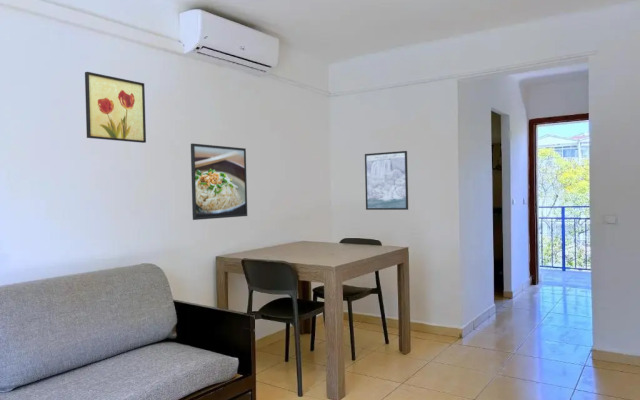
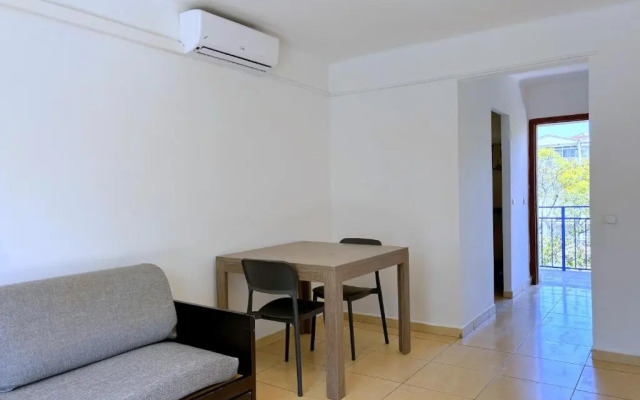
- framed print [364,150,409,211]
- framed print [190,143,248,221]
- wall art [84,71,147,144]
